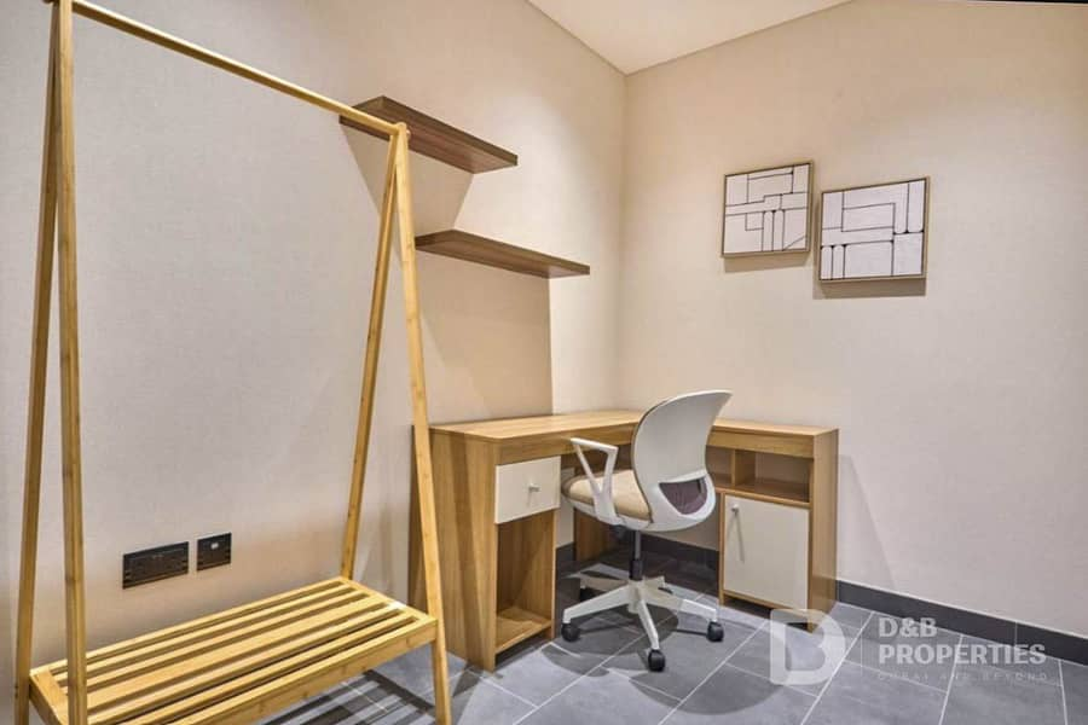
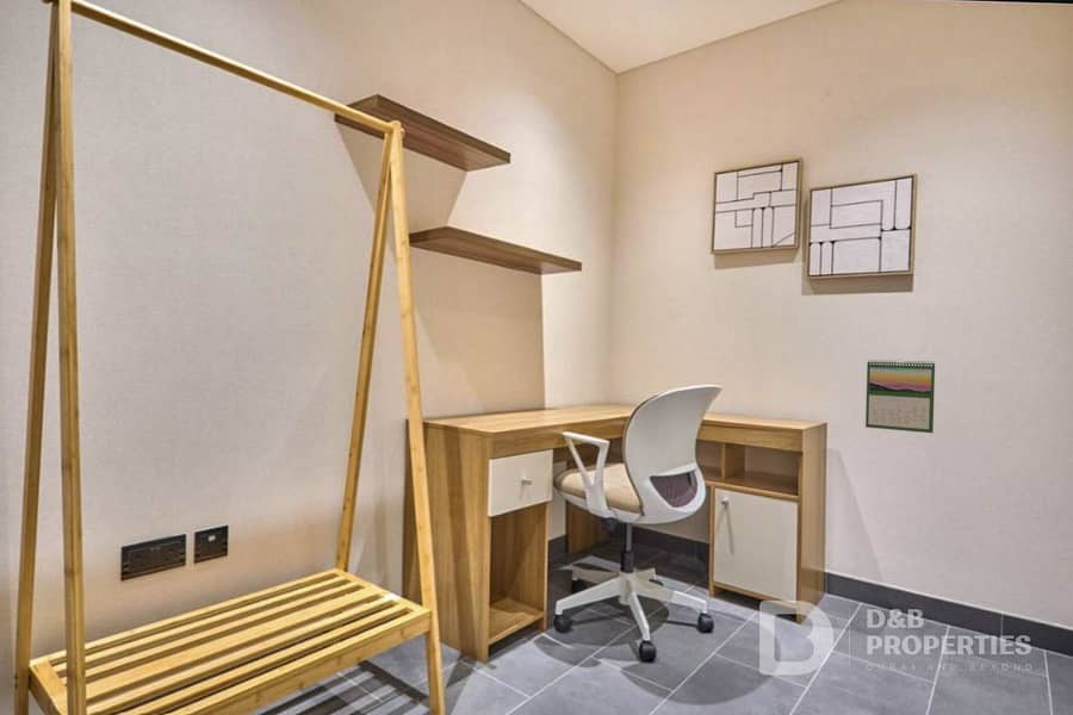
+ calendar [864,359,936,434]
